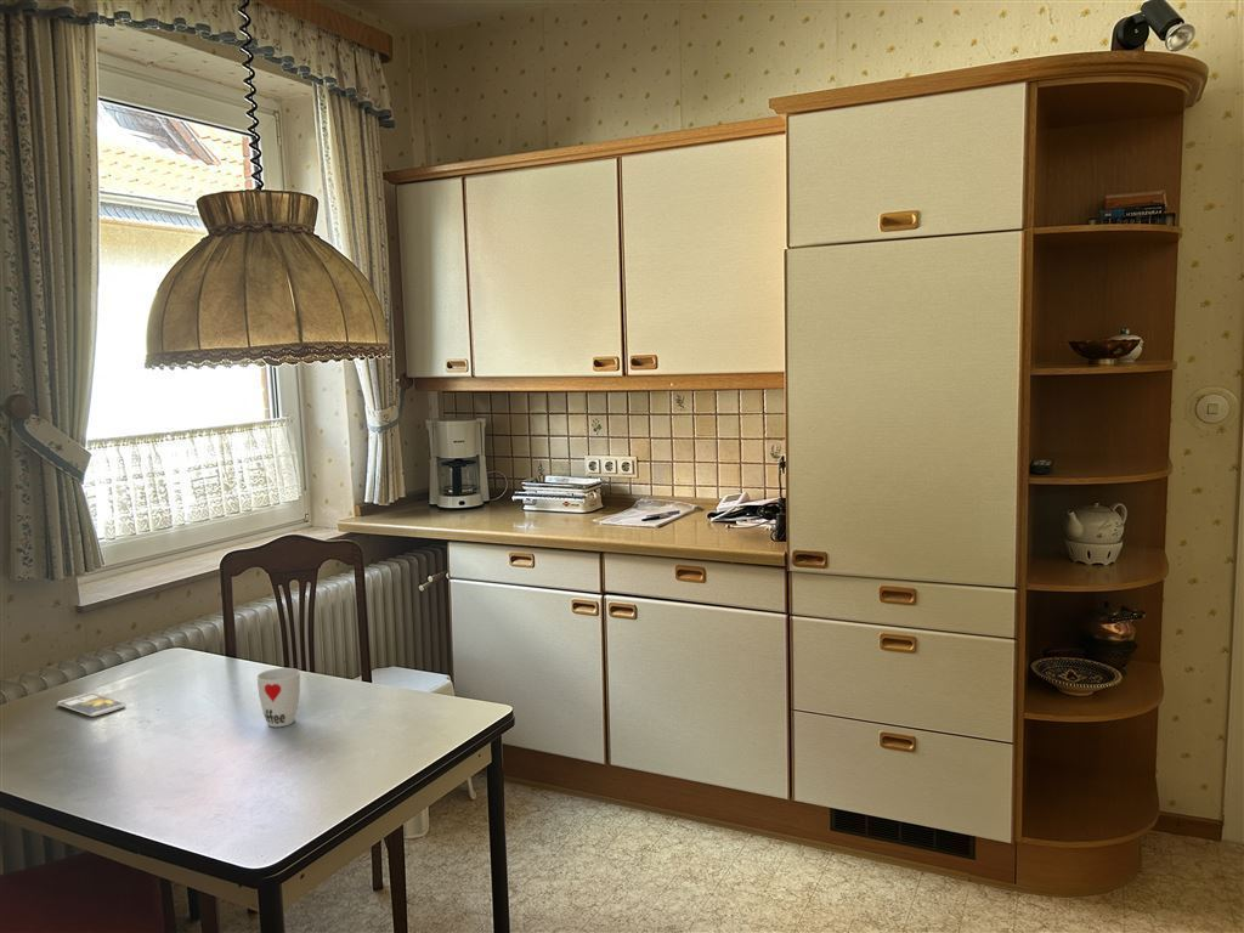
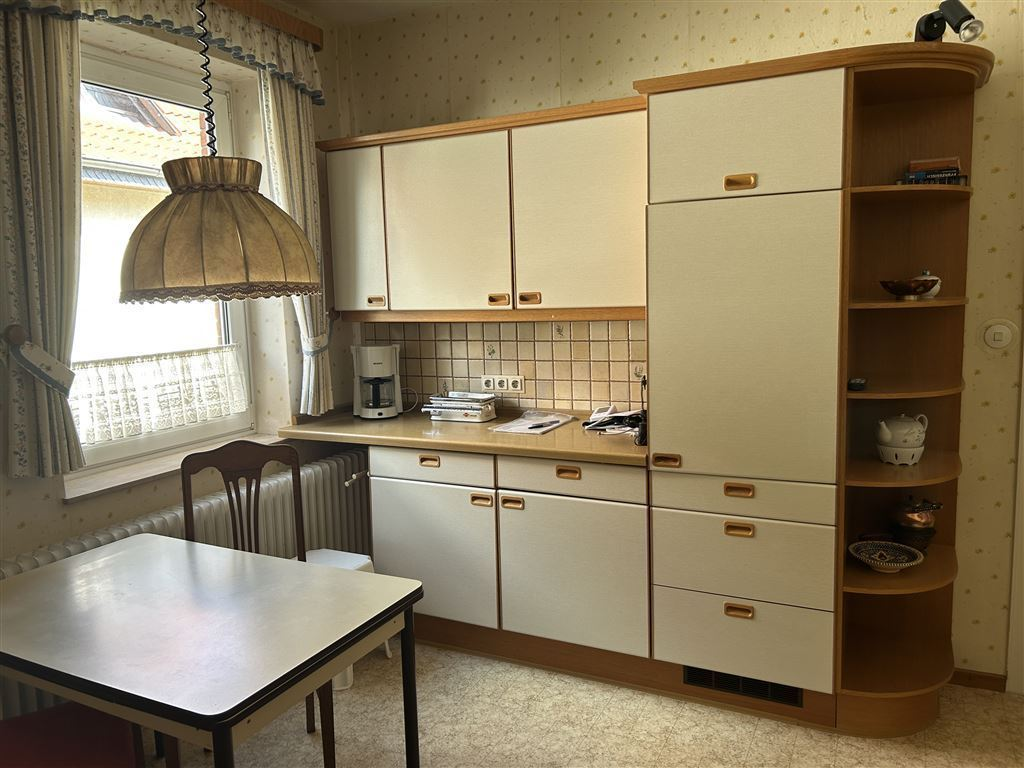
- cup [256,667,301,728]
- smartphone [56,692,128,717]
